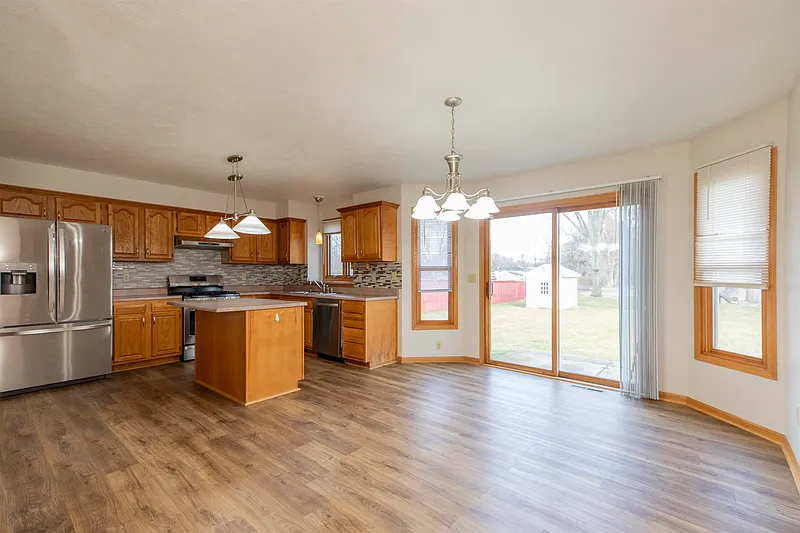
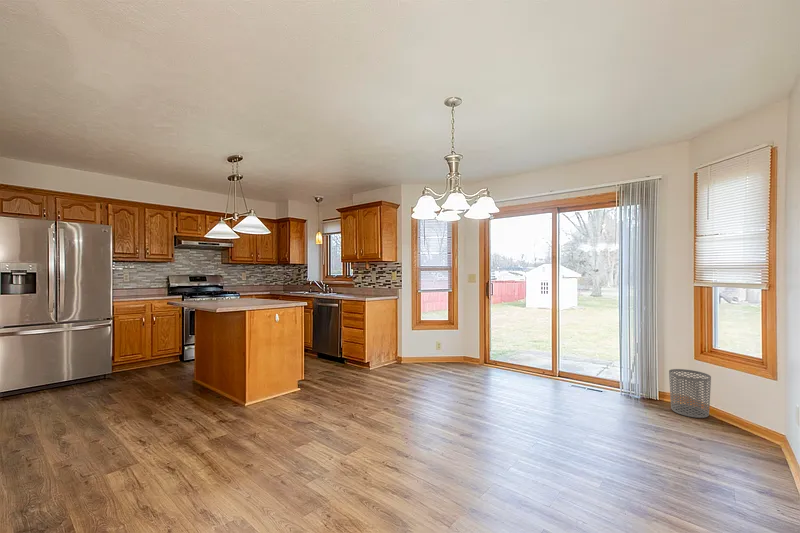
+ waste bin [668,368,712,419]
